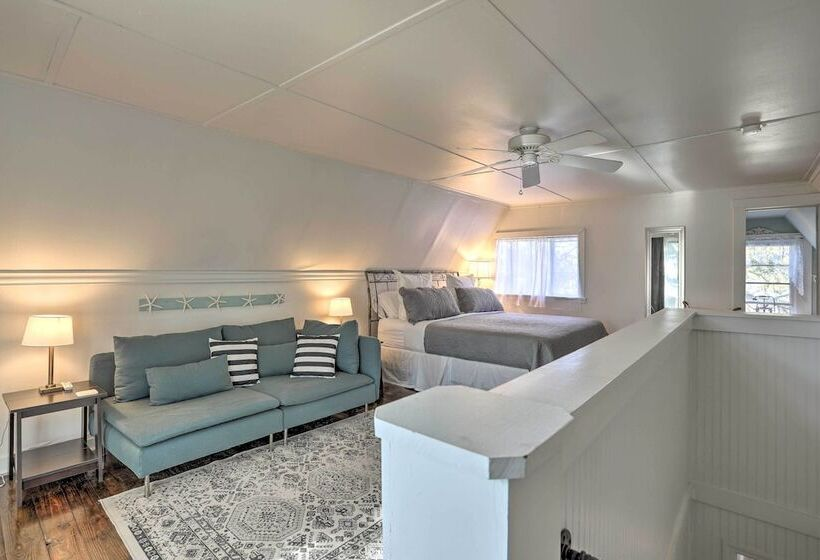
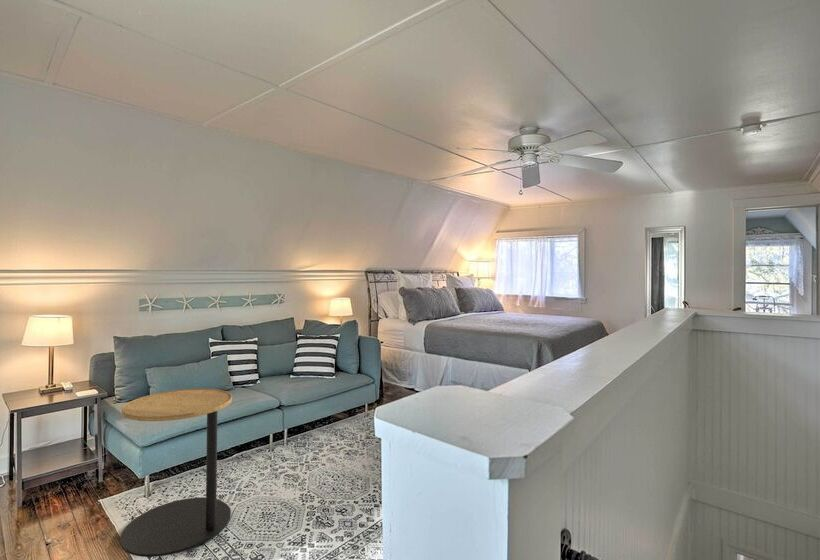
+ side table [119,388,233,558]
